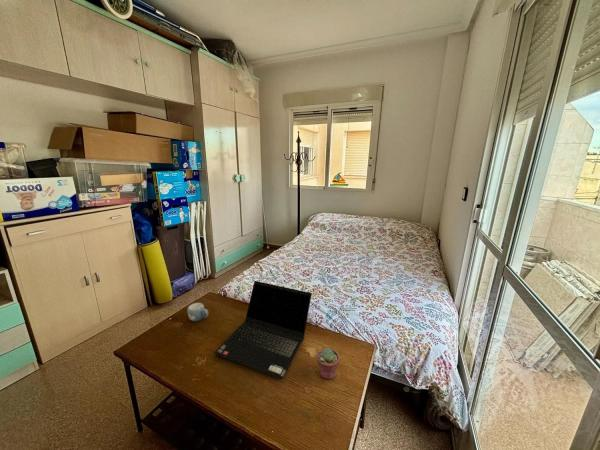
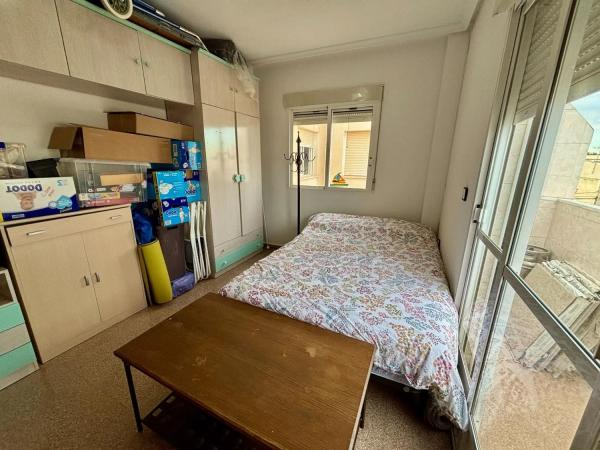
- mug [186,302,209,322]
- laptop computer [213,280,313,380]
- potted succulent [316,347,341,380]
